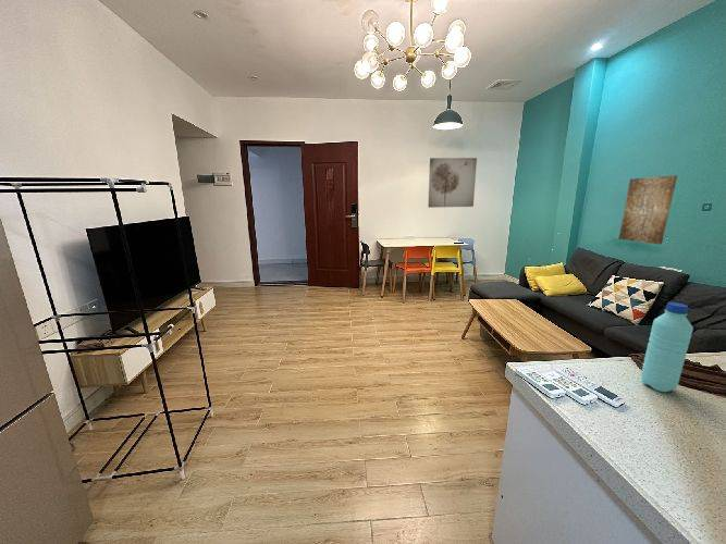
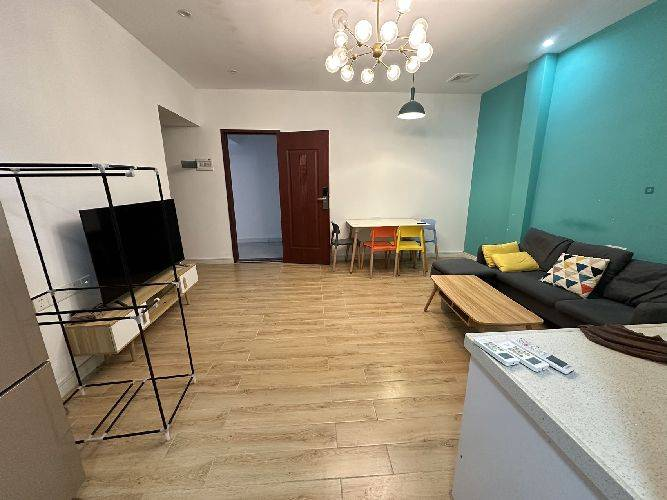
- water bottle [640,301,694,393]
- wall art [427,157,478,209]
- wall art [618,174,678,245]
